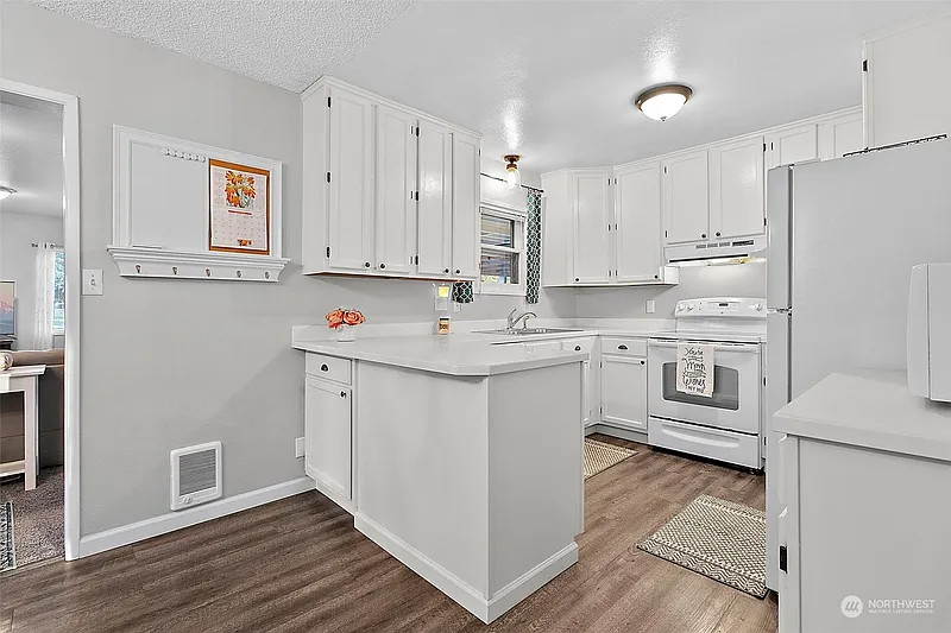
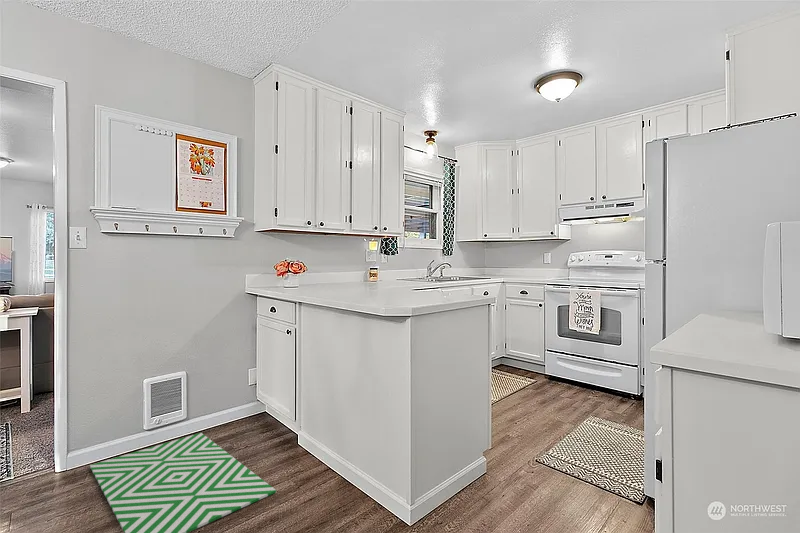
+ rug [89,432,277,533]
